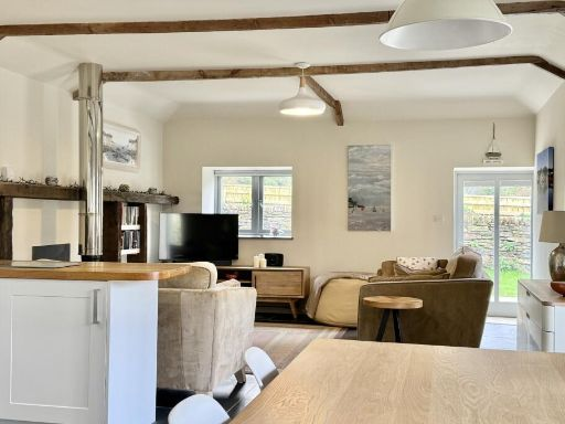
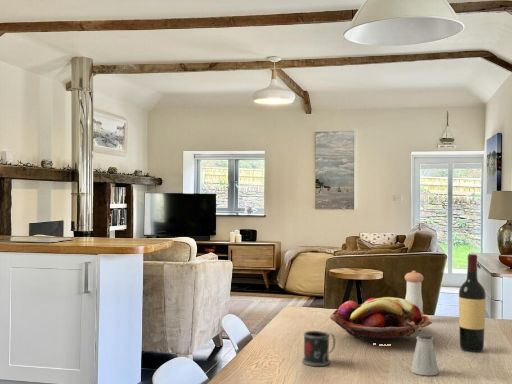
+ pepper shaker [404,270,425,316]
+ saltshaker [410,333,439,376]
+ mug [301,330,336,367]
+ wine bottle [458,253,487,353]
+ fruit basket [329,296,433,345]
